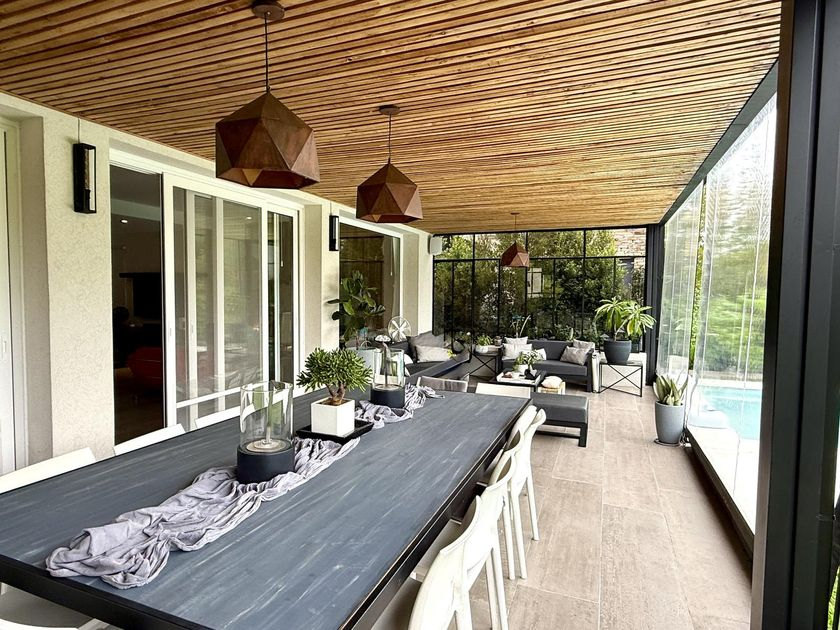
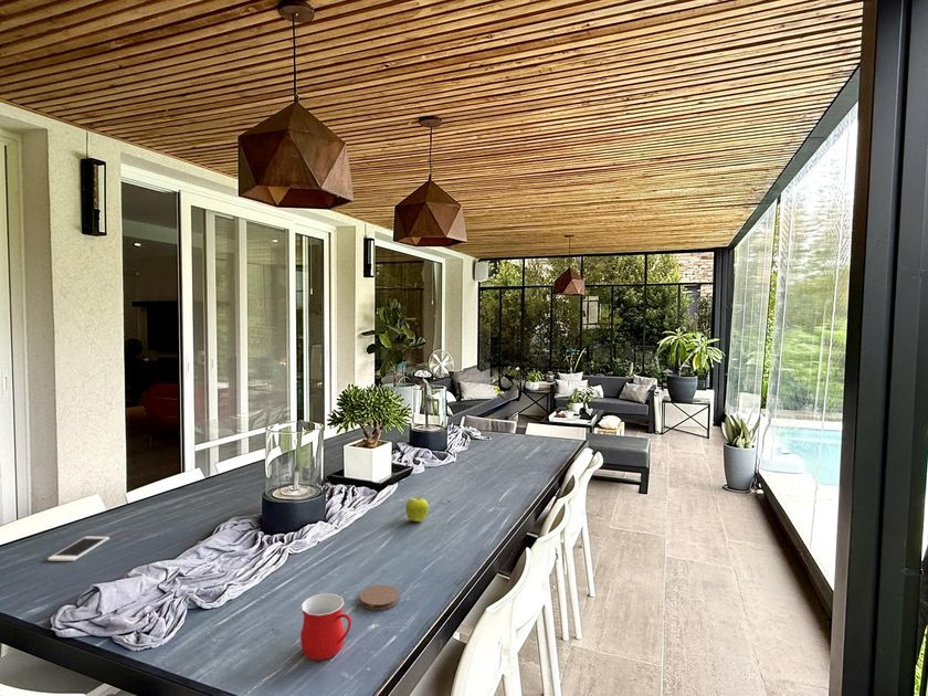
+ mug [299,592,352,662]
+ cell phone [46,536,110,562]
+ fruit [404,496,430,523]
+ coaster [359,584,400,611]
